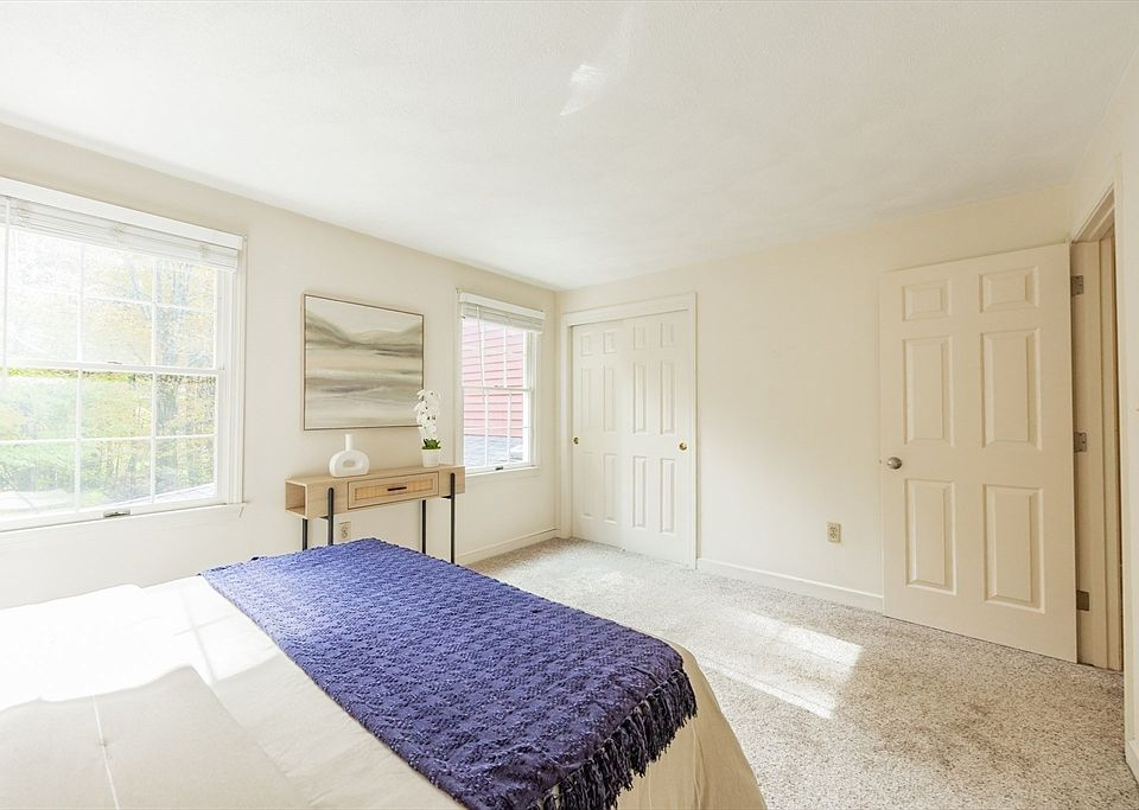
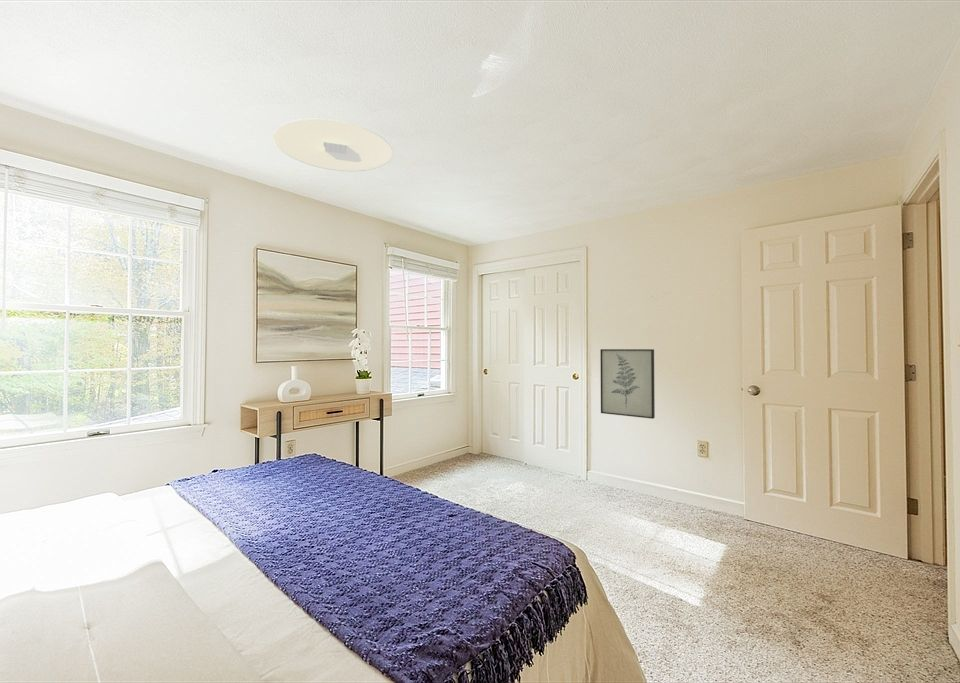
+ ceiling light [272,118,394,173]
+ wall art [599,348,656,420]
